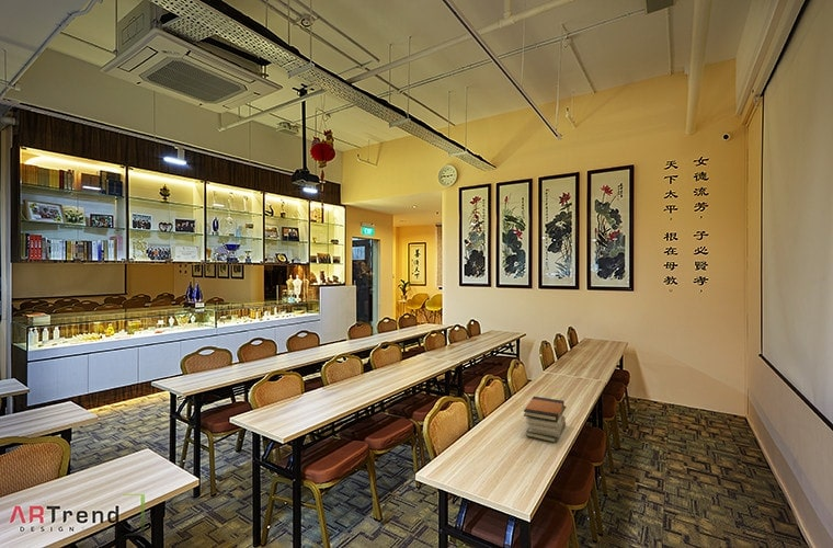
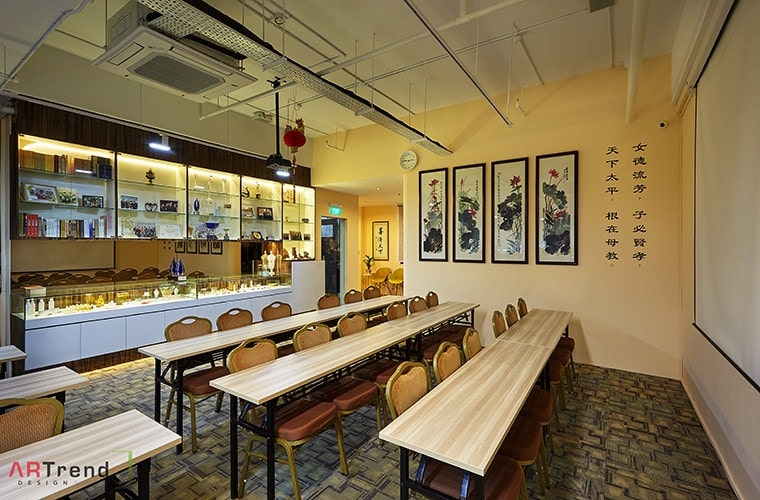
- book stack [523,396,567,444]
